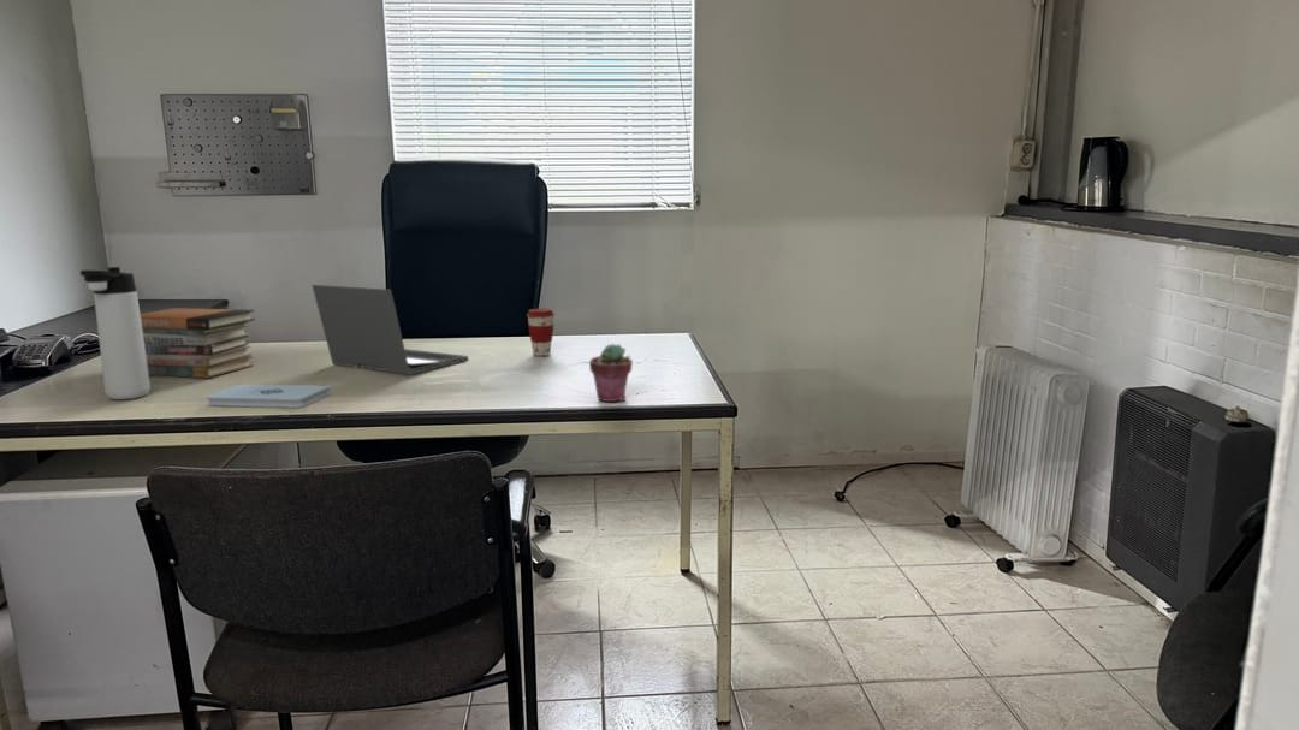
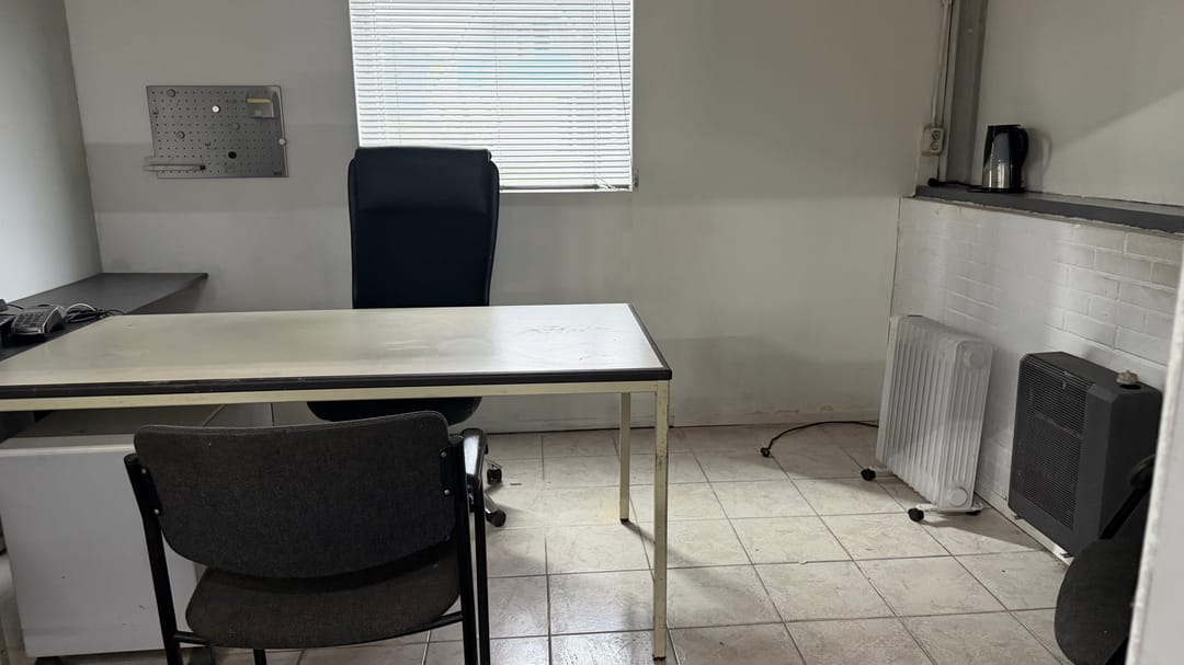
- thermos bottle [79,266,152,400]
- notepad [206,384,332,409]
- coffee cup [526,307,556,357]
- book stack [140,307,256,379]
- laptop [310,284,469,375]
- potted succulent [588,343,634,403]
